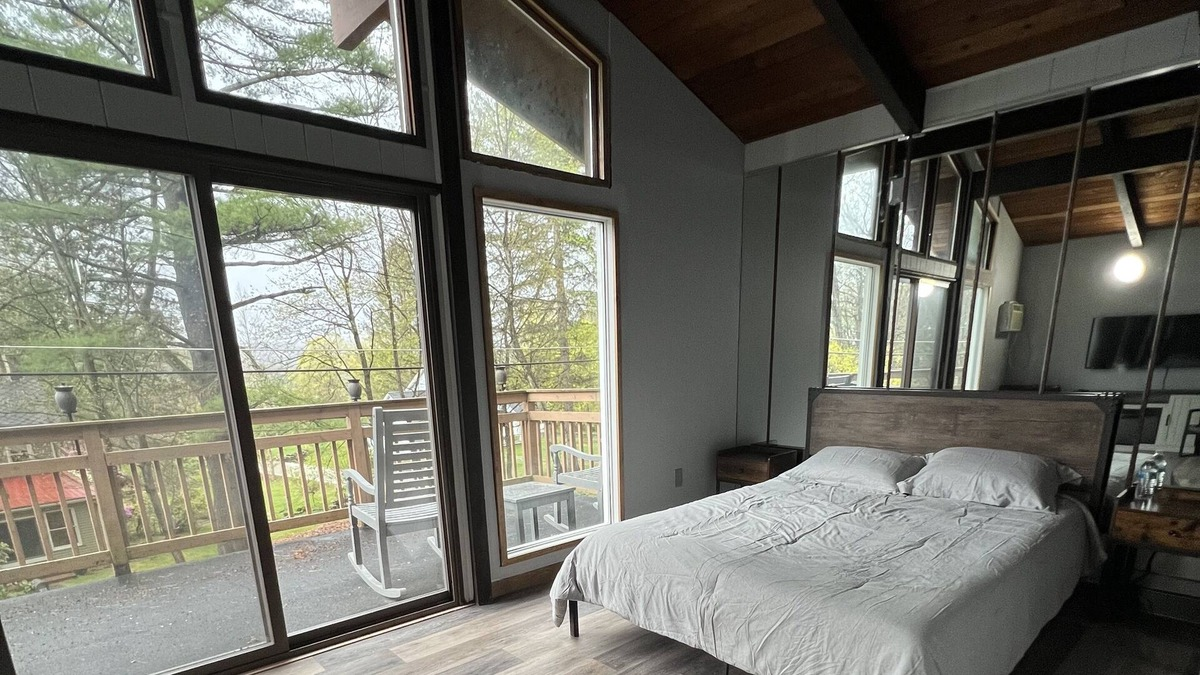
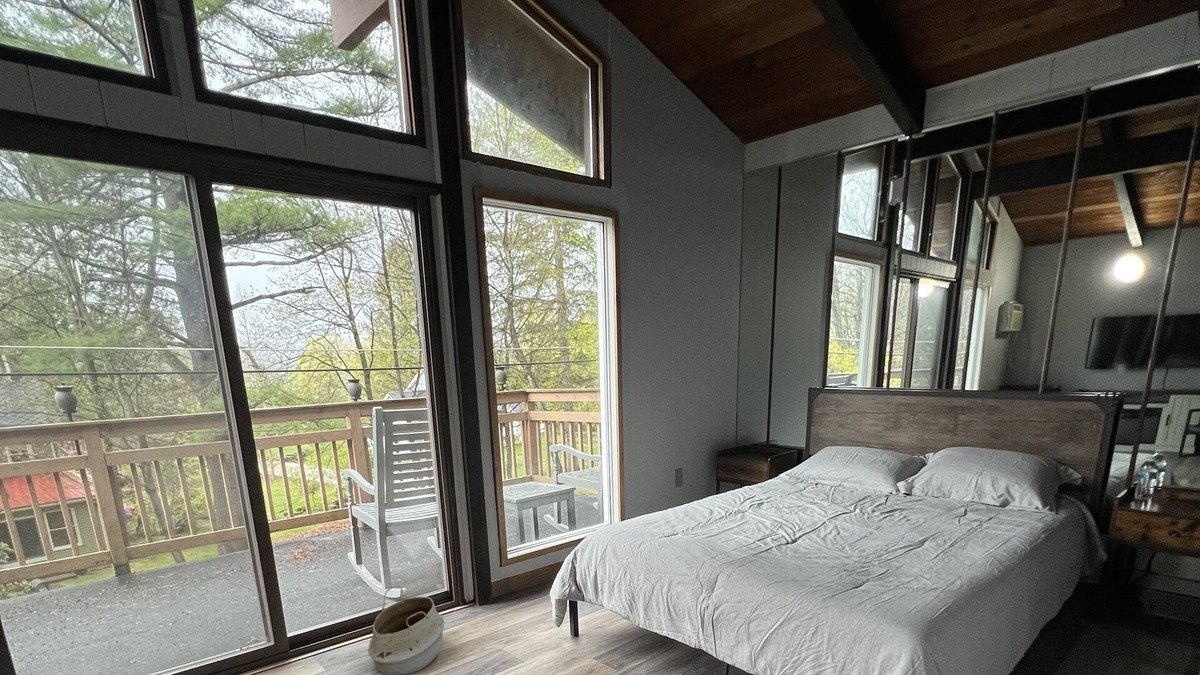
+ woven basket [367,585,445,675]
